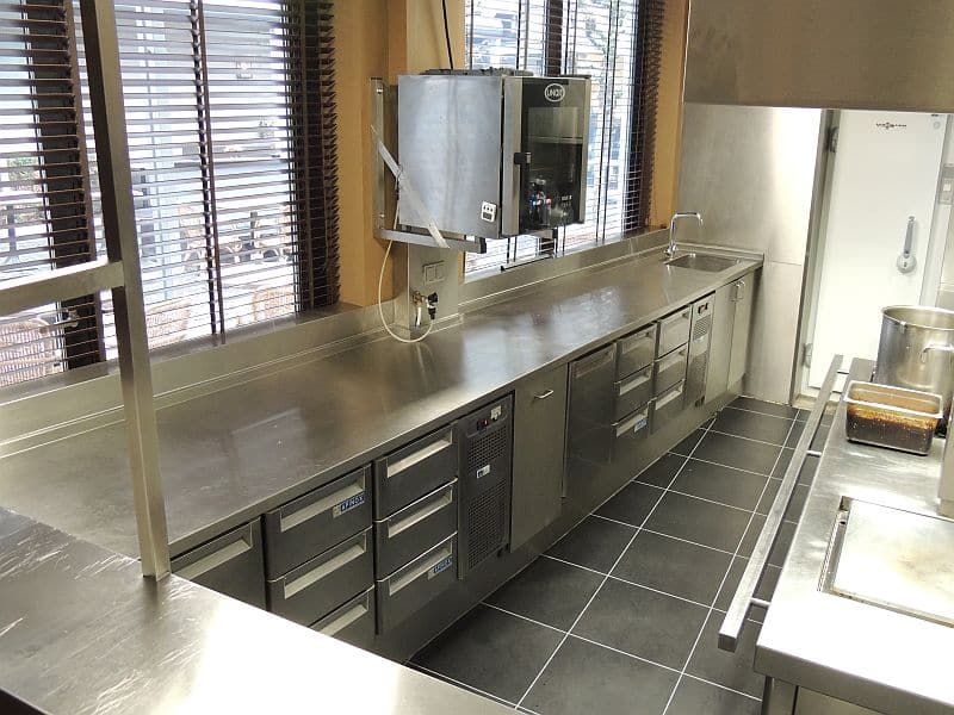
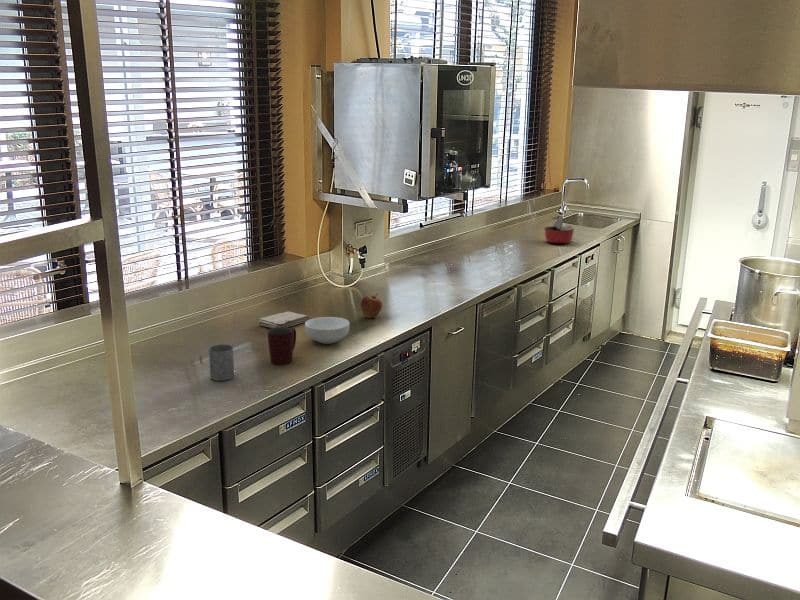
+ mug [199,343,235,382]
+ saucepan [543,215,575,245]
+ washcloth [258,311,310,329]
+ apple [360,293,383,319]
+ mug [267,327,297,365]
+ cereal bowl [304,316,350,345]
